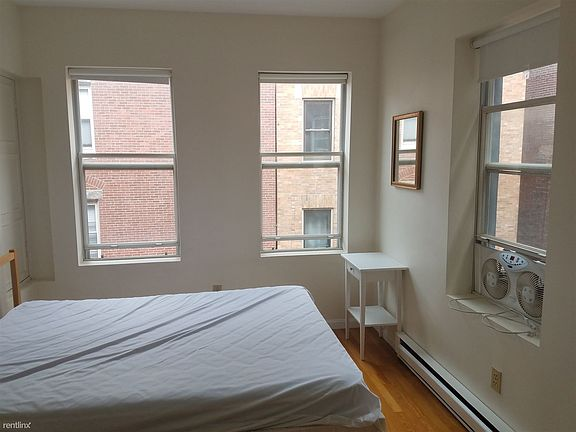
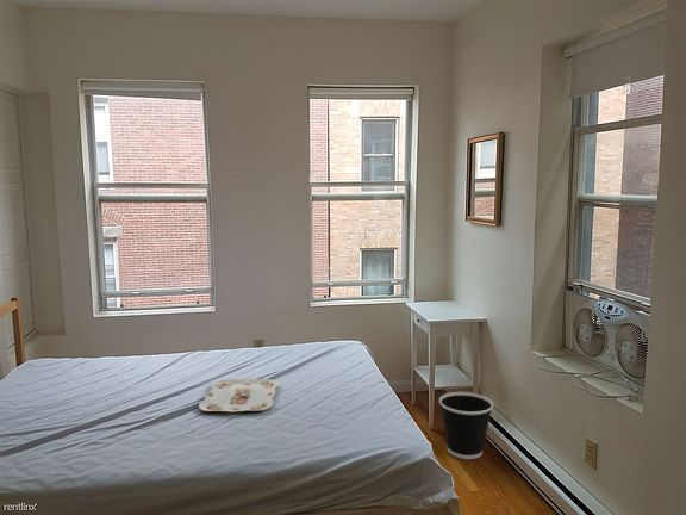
+ wastebasket [438,391,494,460]
+ serving tray [198,377,280,414]
